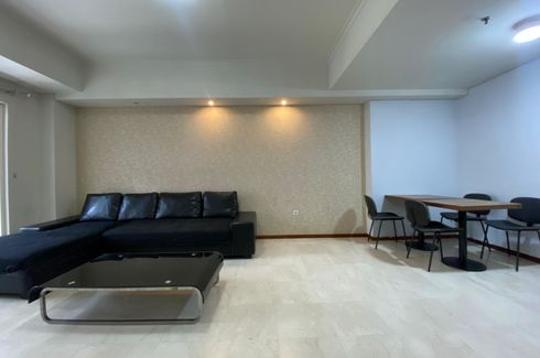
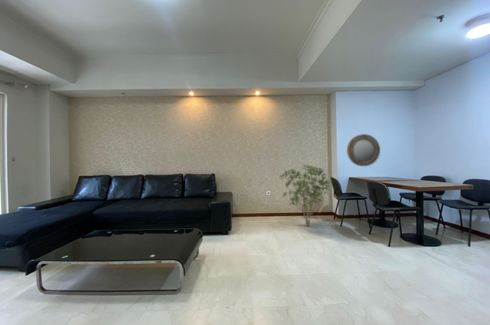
+ shrub [278,164,331,228]
+ home mirror [346,133,381,167]
